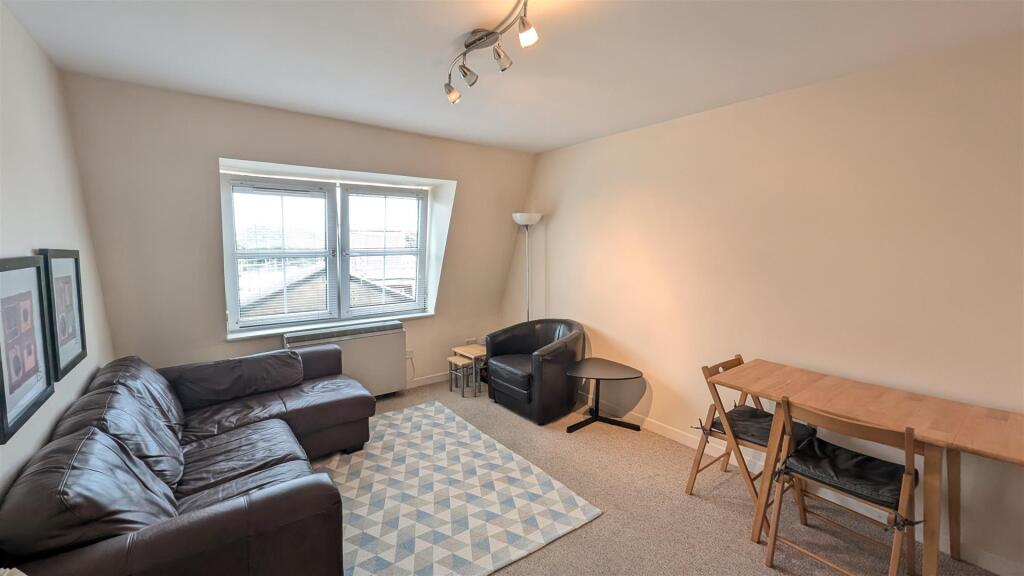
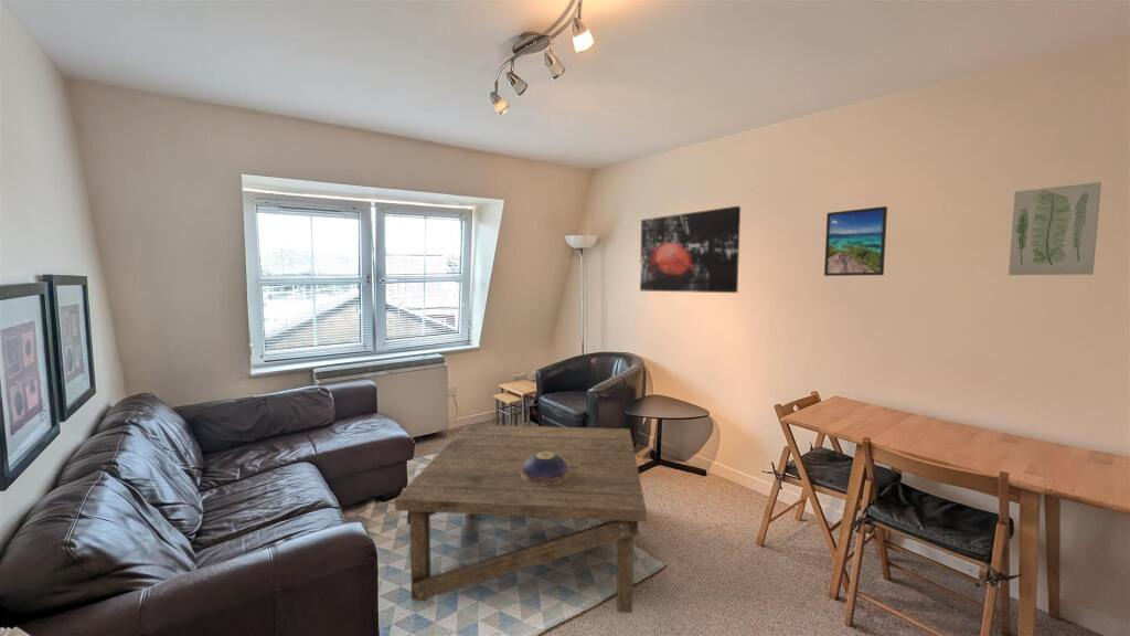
+ wall art [1008,181,1102,276]
+ coffee table [394,423,648,614]
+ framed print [823,205,888,277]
+ decorative bowl [521,453,569,485]
+ wall art [639,205,742,294]
